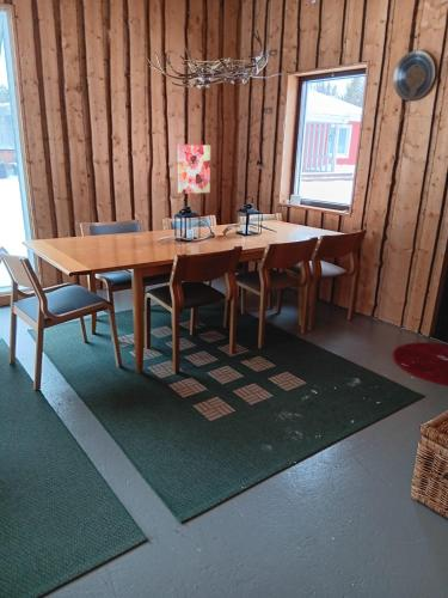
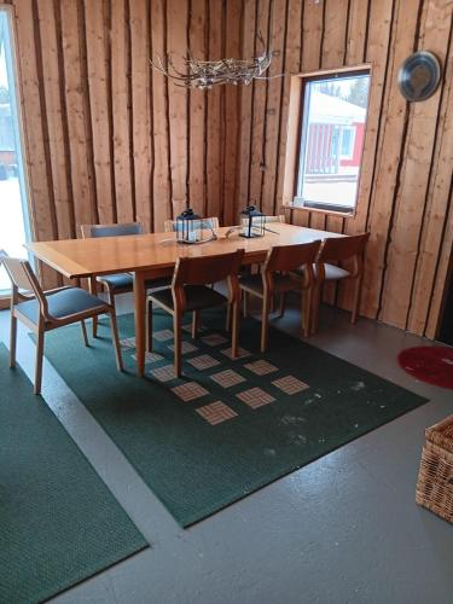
- wall art [177,144,211,195]
